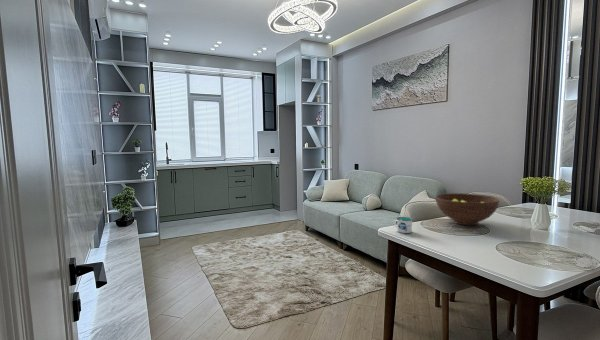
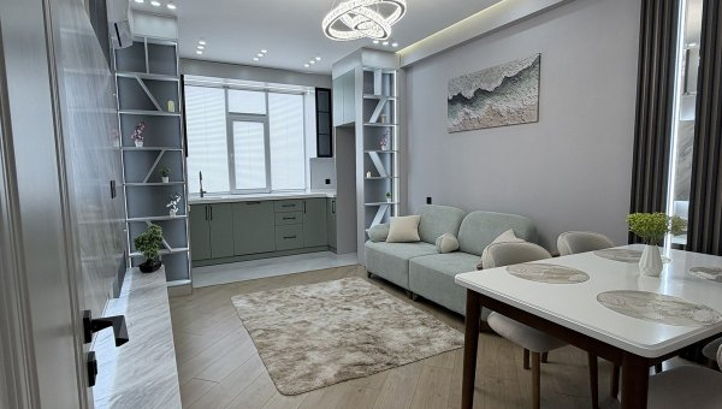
- mug [392,216,413,234]
- fruit bowl [435,192,500,226]
